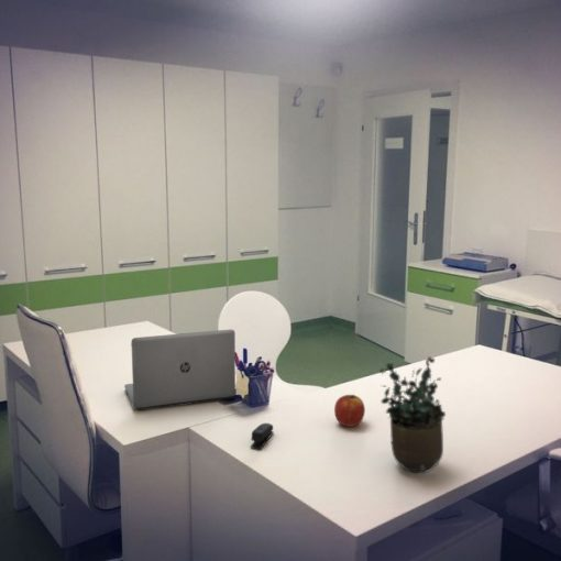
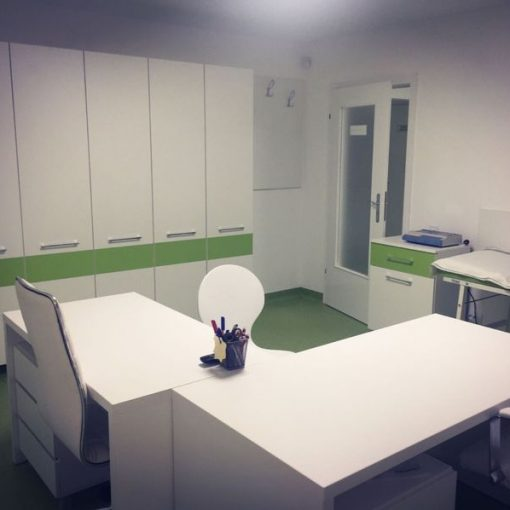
- stapler [250,422,275,450]
- apple [333,394,366,428]
- potted plant [378,355,447,474]
- laptop [123,329,237,411]
